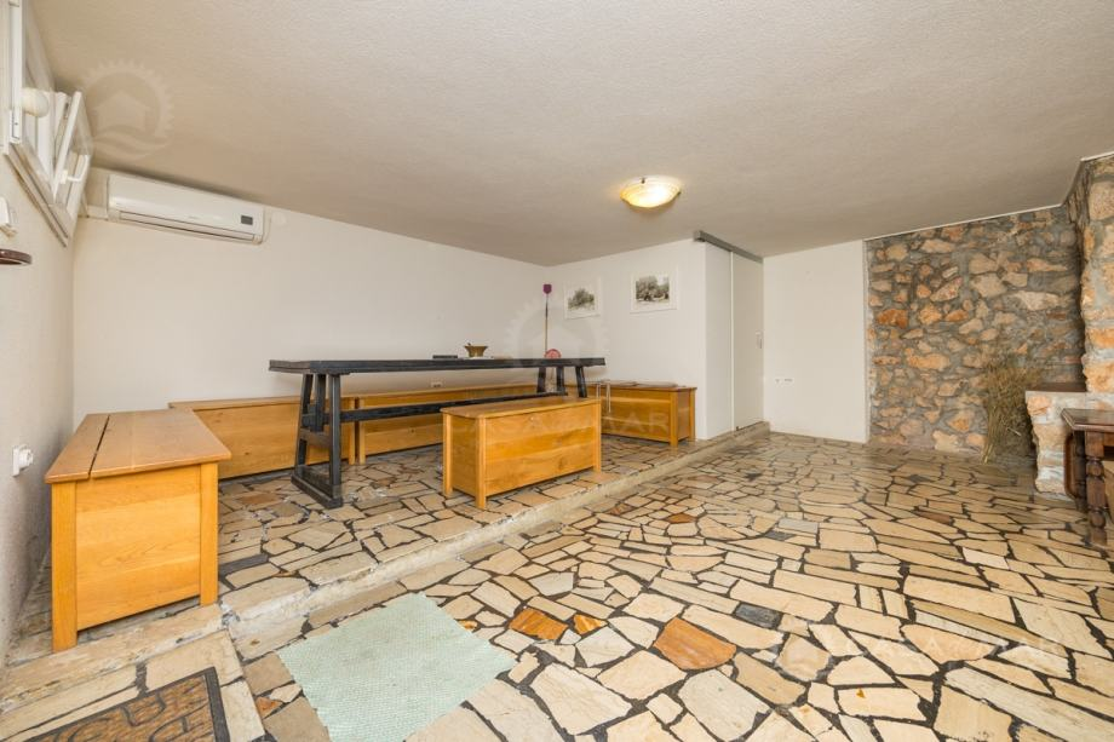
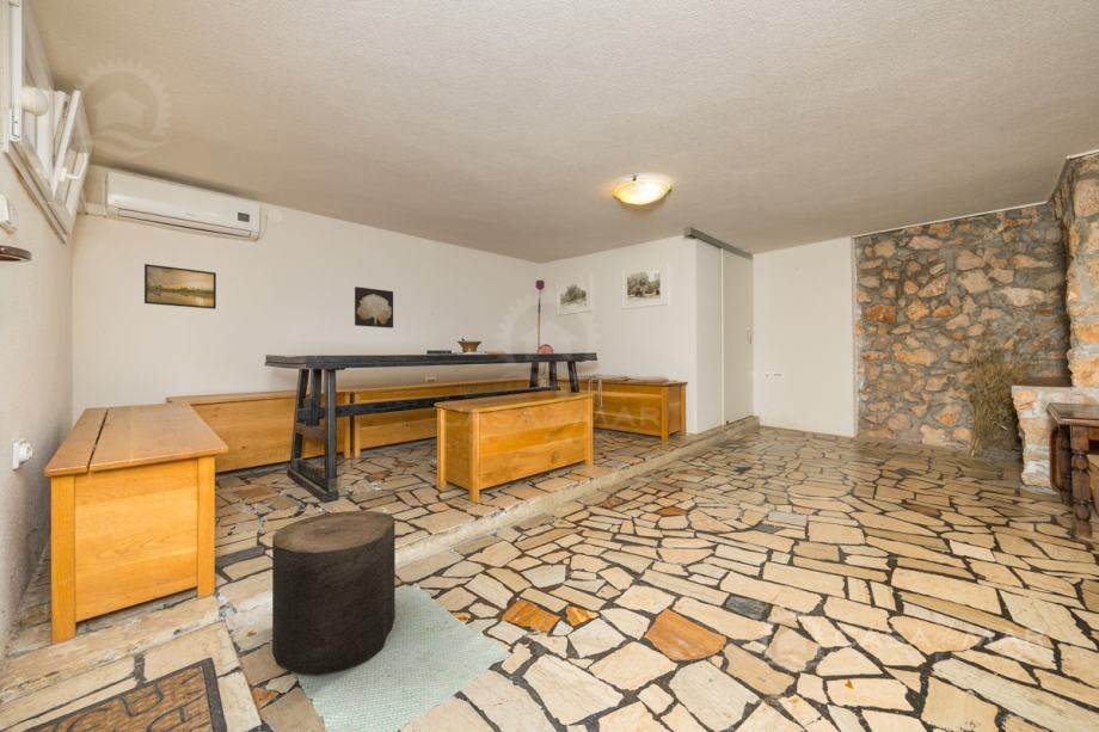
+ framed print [143,263,217,310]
+ wall art [354,285,394,330]
+ stool [271,510,397,676]
